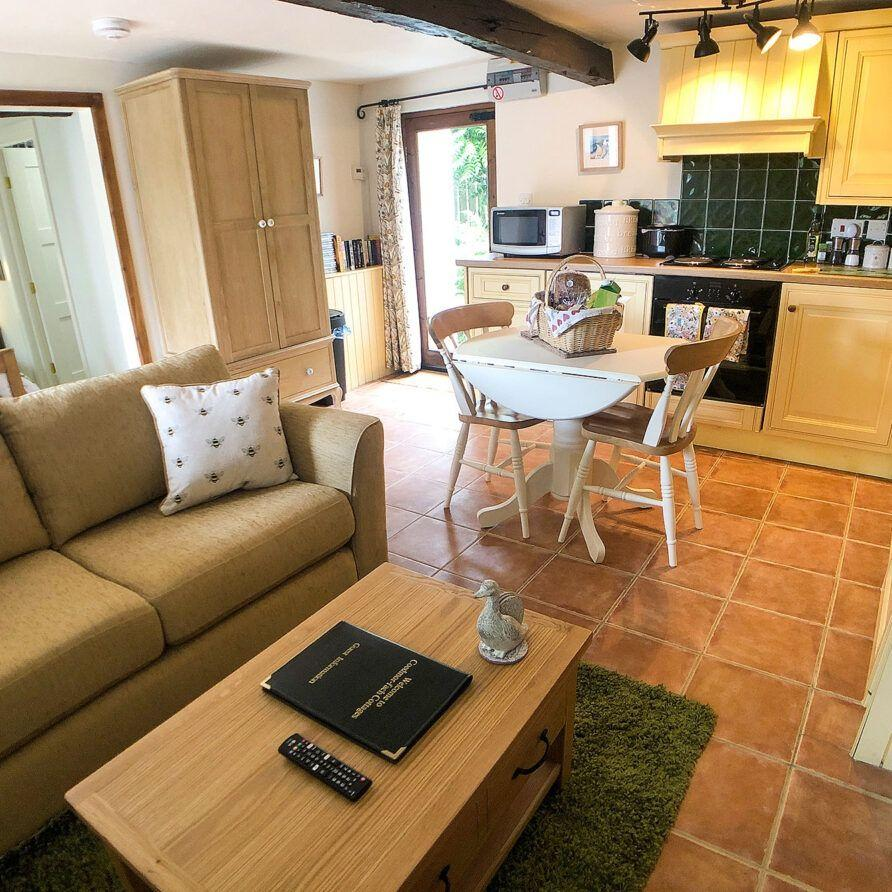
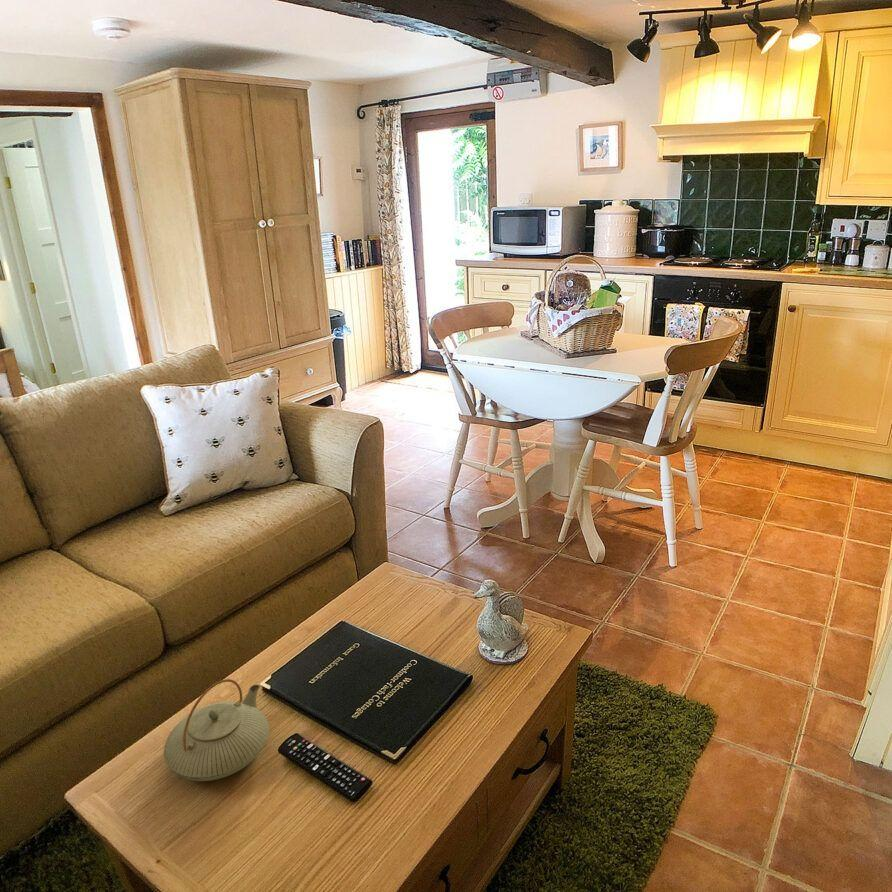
+ teapot [163,678,270,782]
